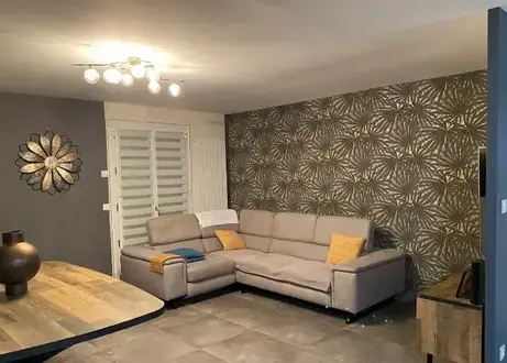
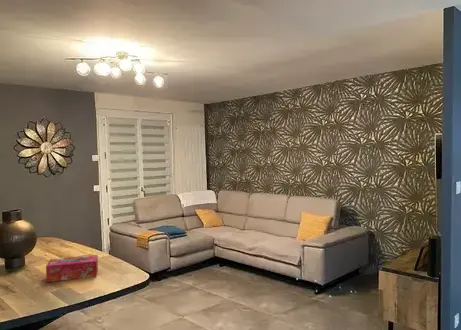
+ tissue box [45,254,99,283]
